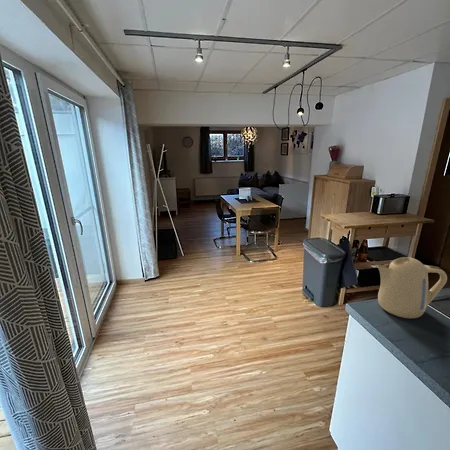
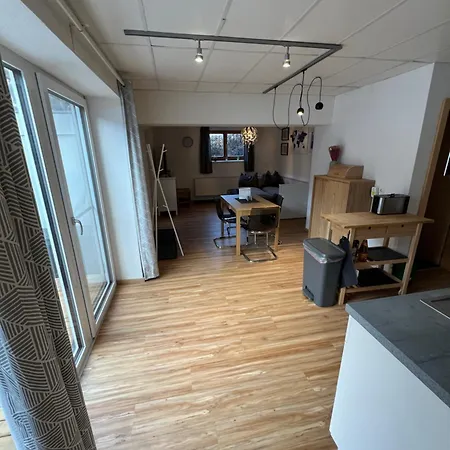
- kettle [376,256,448,320]
